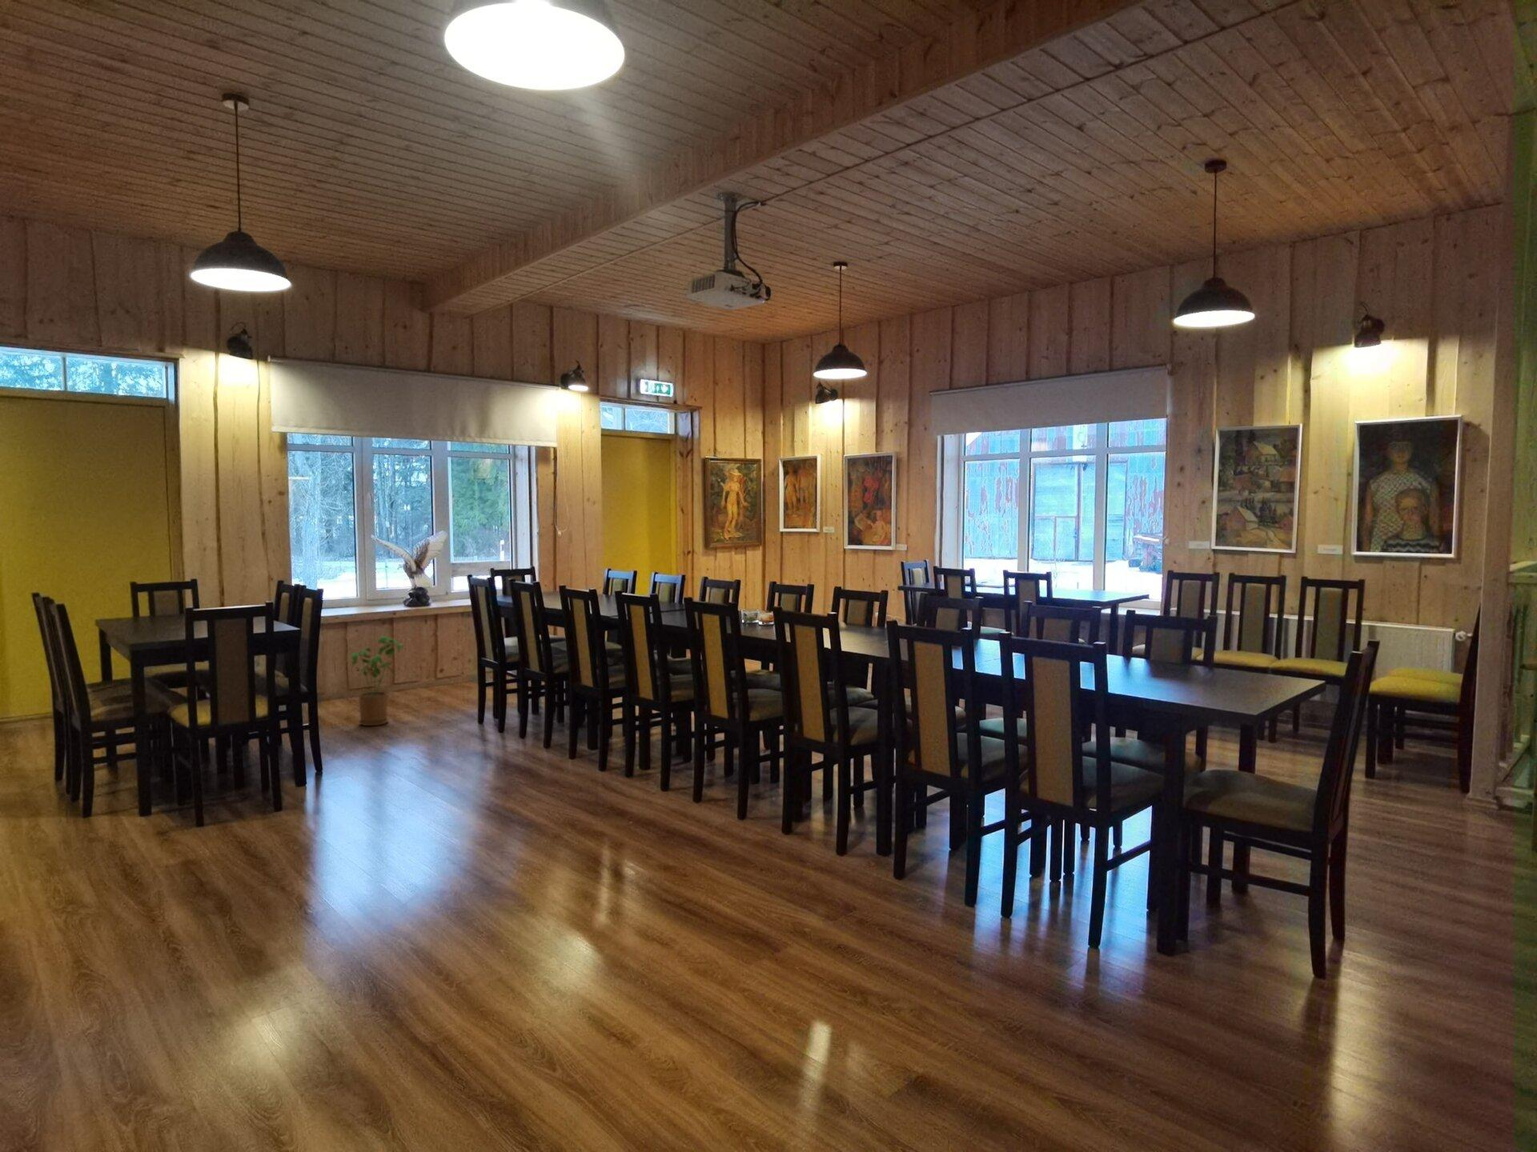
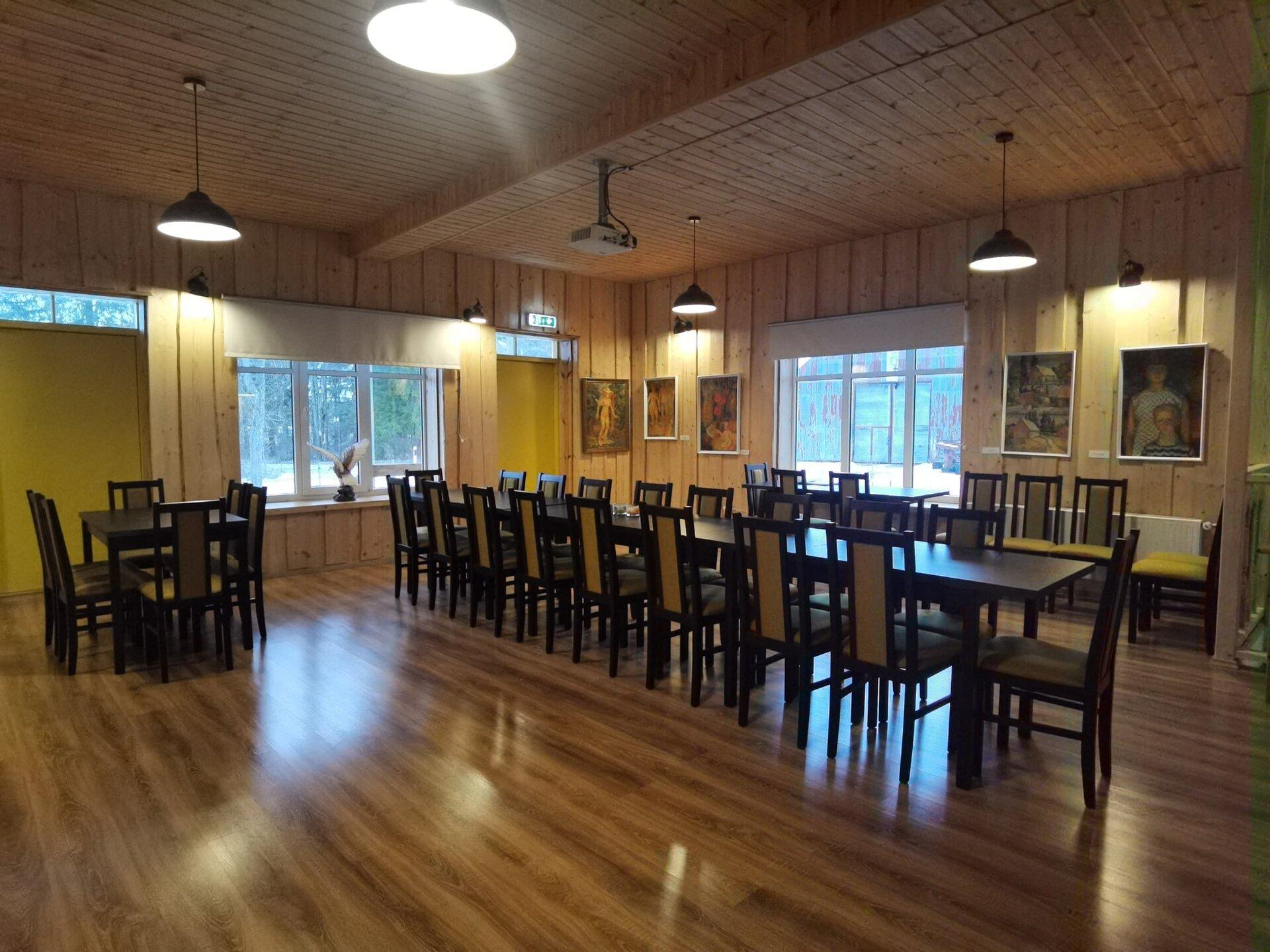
- house plant [351,635,405,726]
